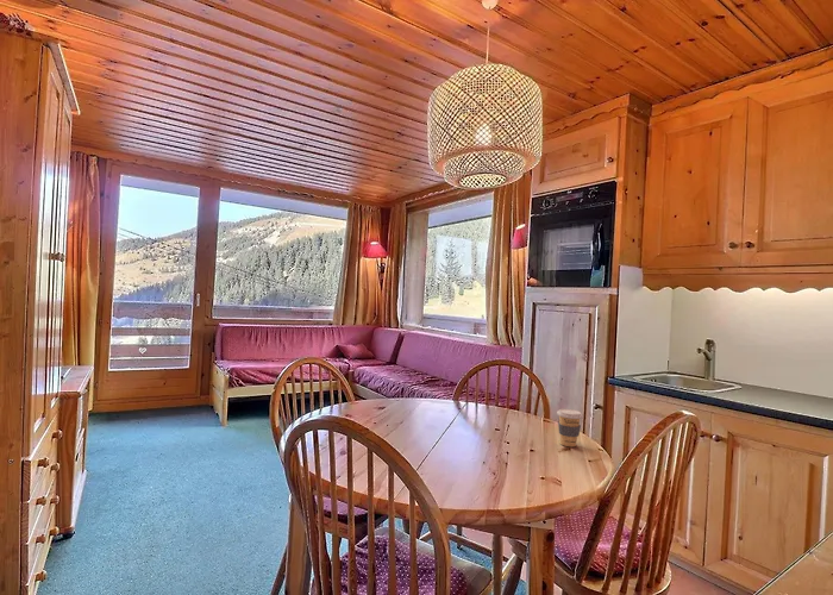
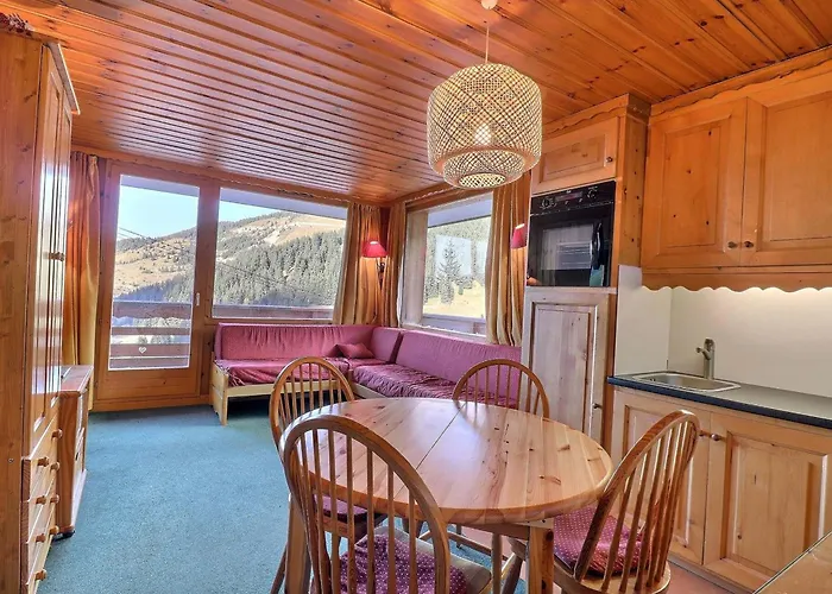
- coffee cup [556,408,584,447]
